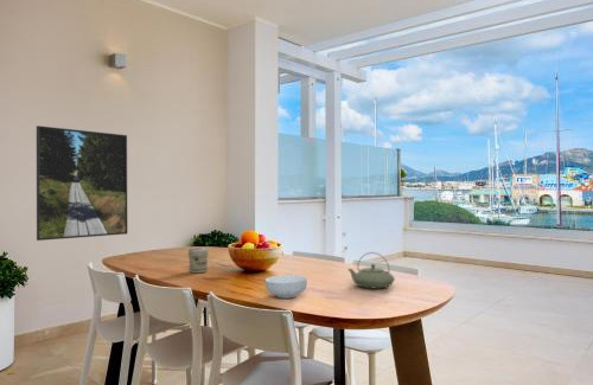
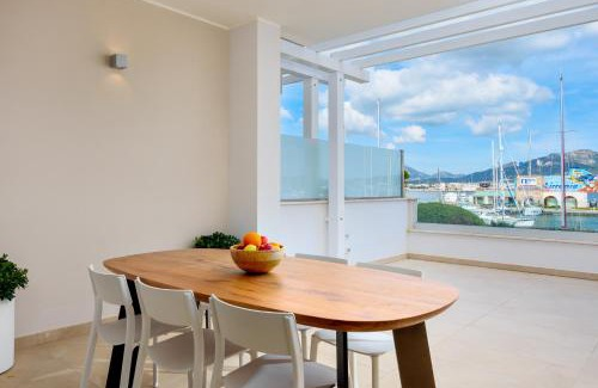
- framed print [36,124,128,242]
- teapot [346,251,396,289]
- cereal bowl [264,274,308,300]
- jar [187,246,210,274]
